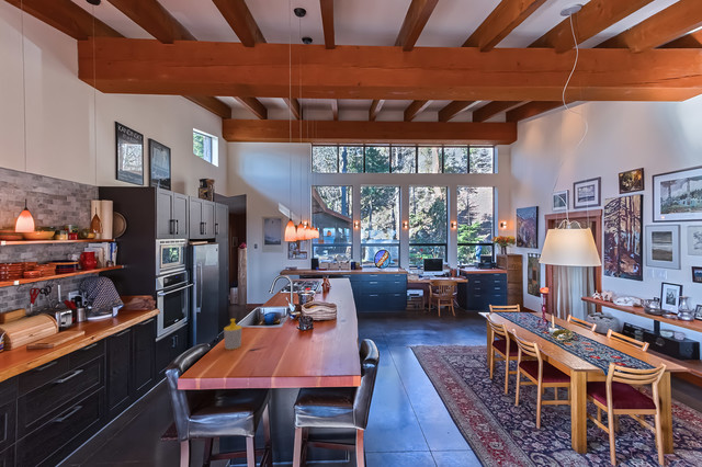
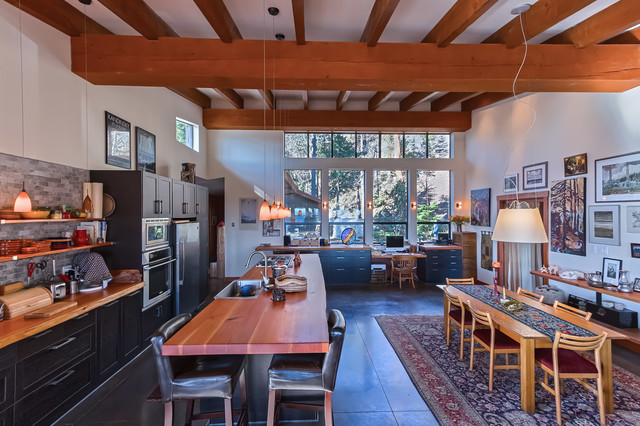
- soap bottle [223,318,244,351]
